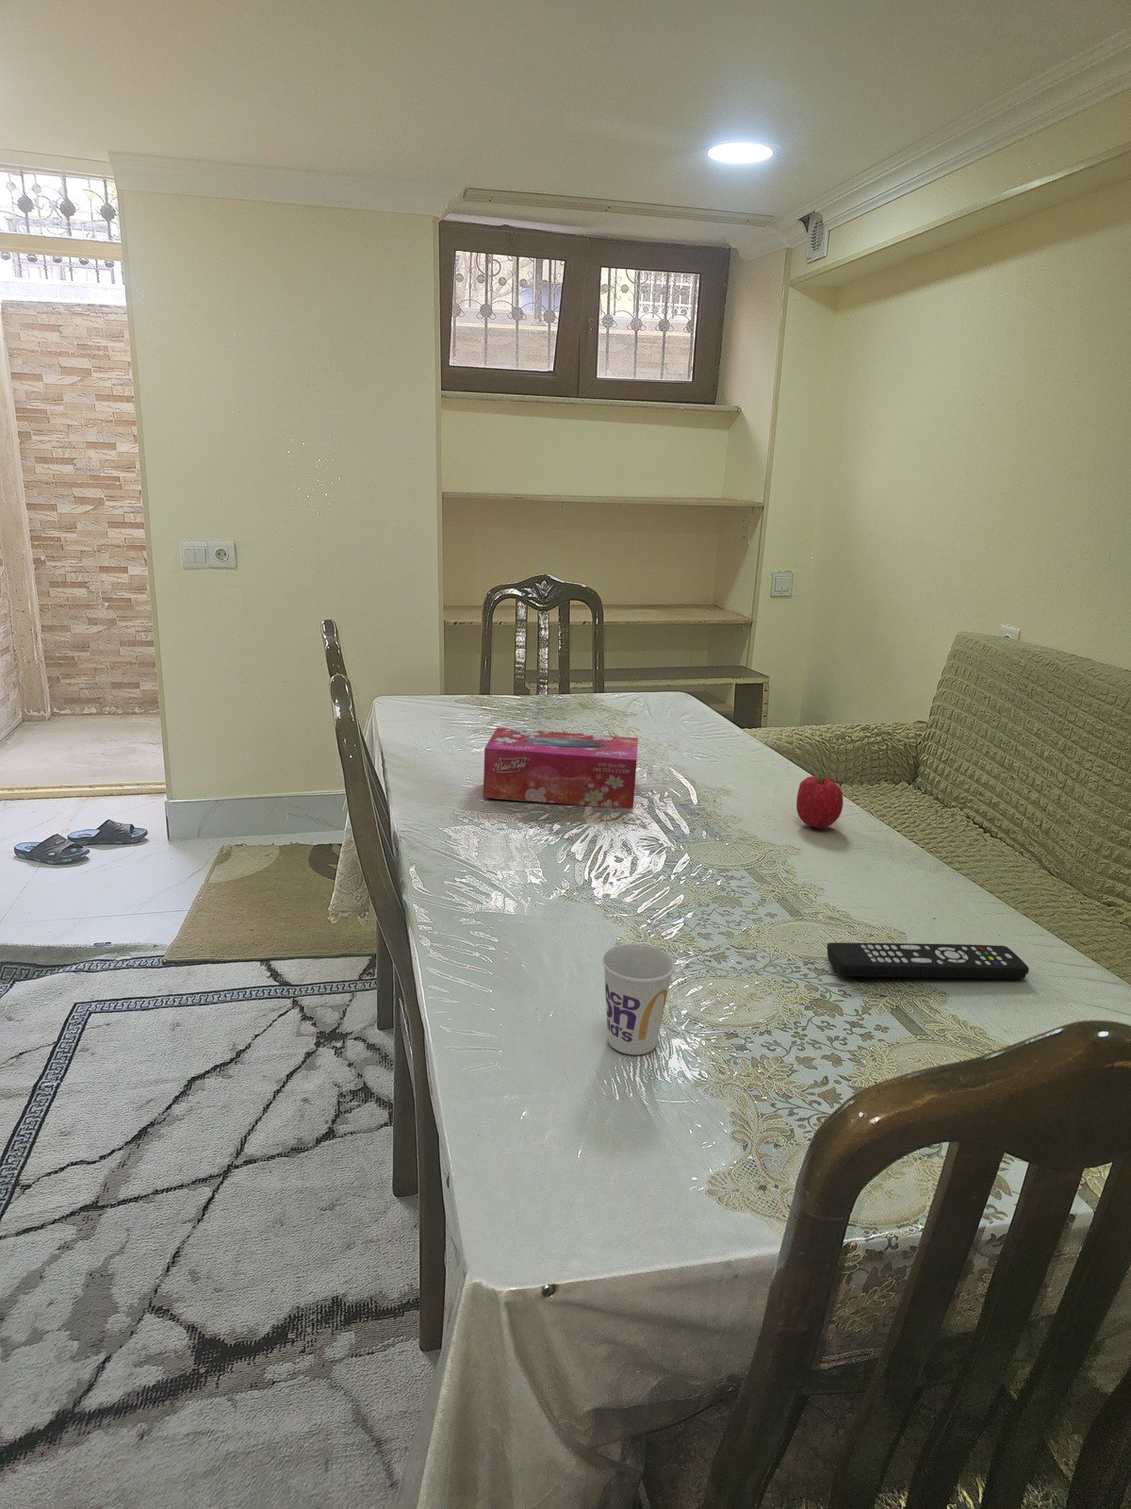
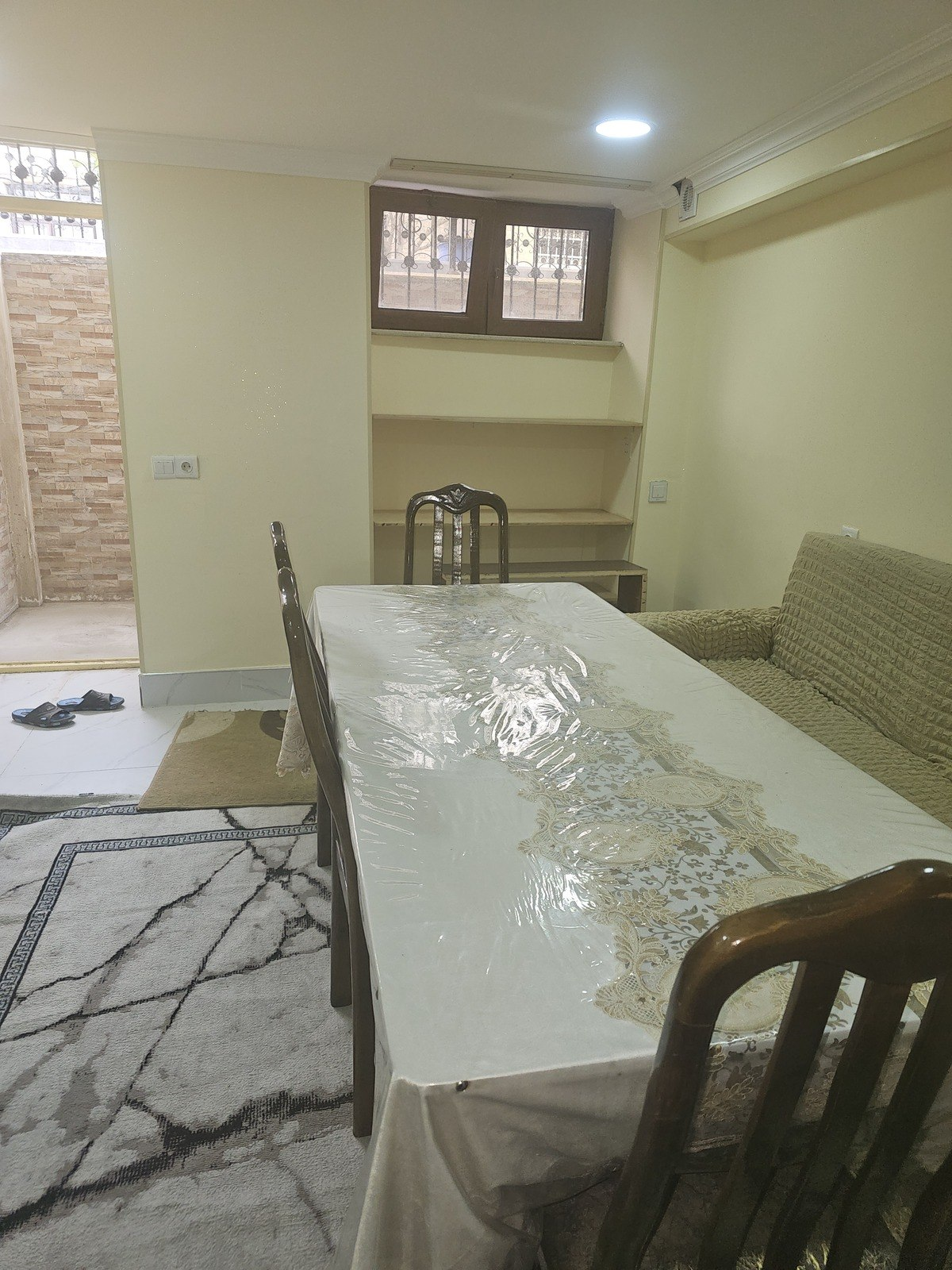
- tissue box [482,727,639,809]
- fruit [796,772,843,829]
- cup [601,943,676,1055]
- remote control [826,942,1030,980]
